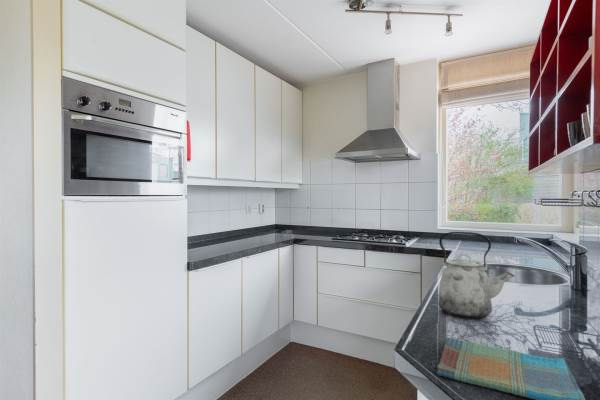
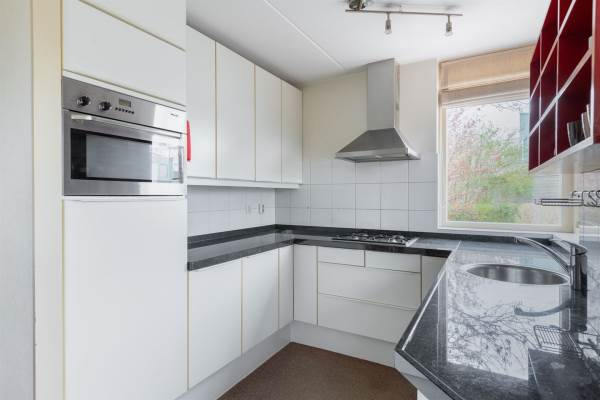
- dish towel [436,337,586,400]
- kettle [437,231,516,319]
